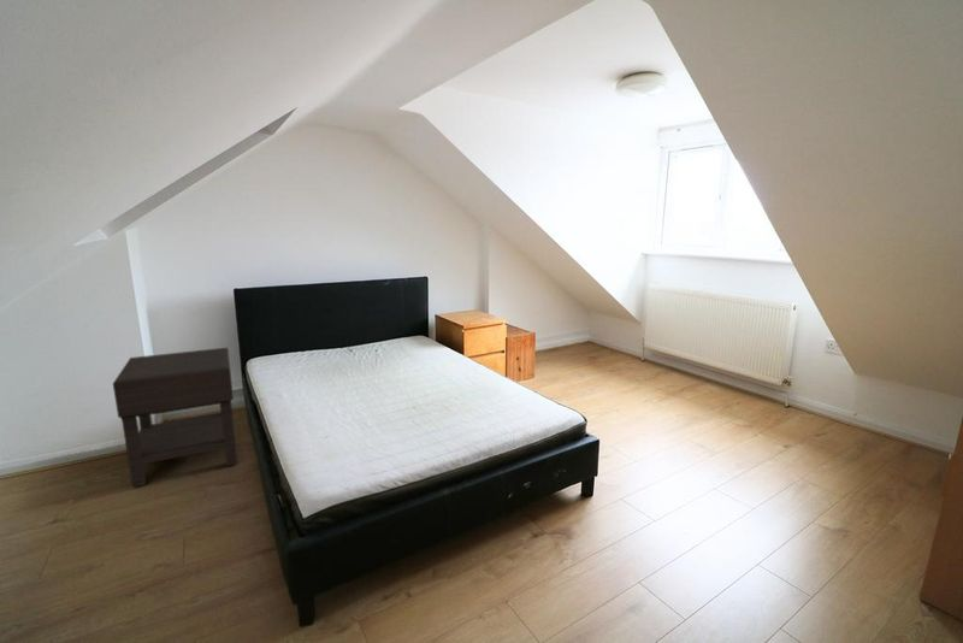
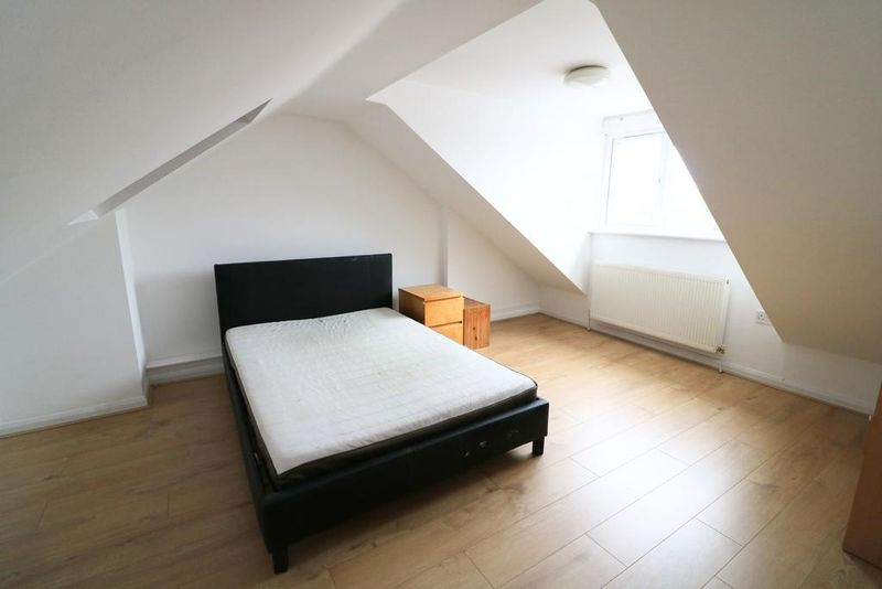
- nightstand [112,347,238,488]
